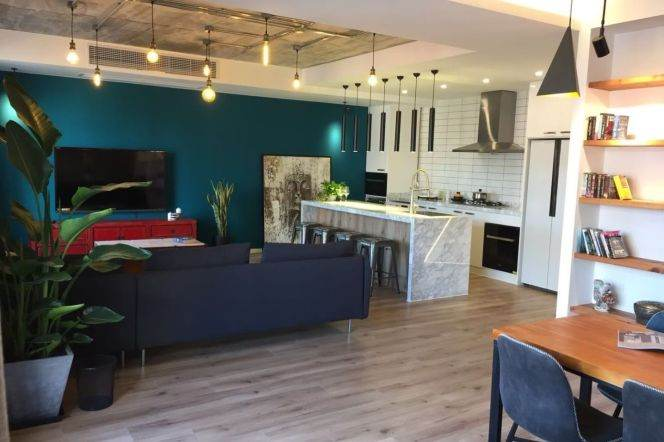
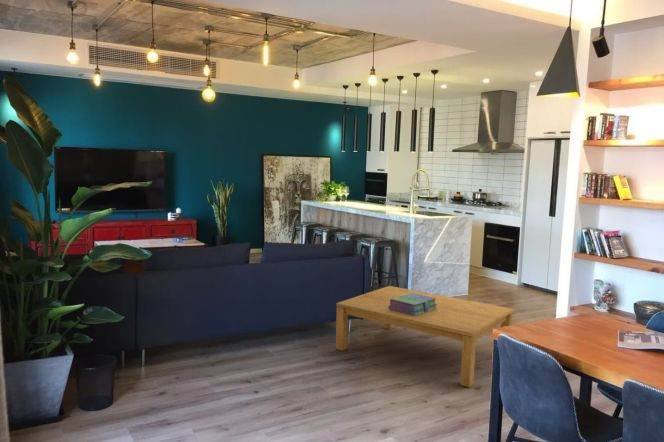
+ stack of books [389,293,437,316]
+ coffee table [335,285,515,388]
